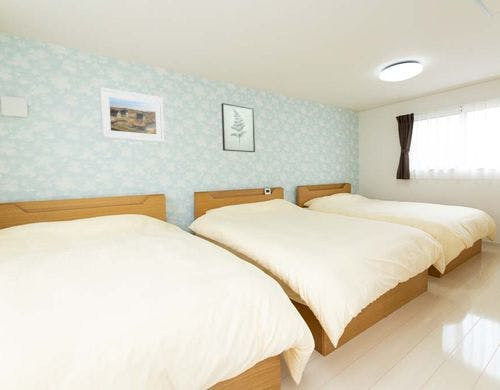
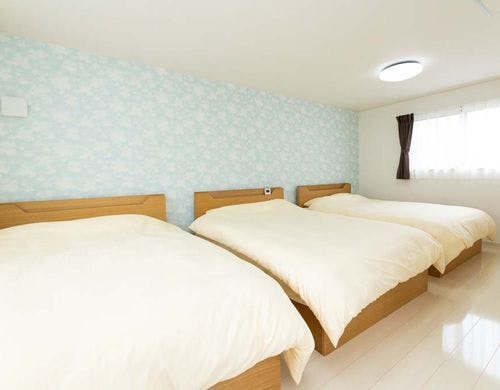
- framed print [98,86,165,143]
- wall art [221,102,256,153]
